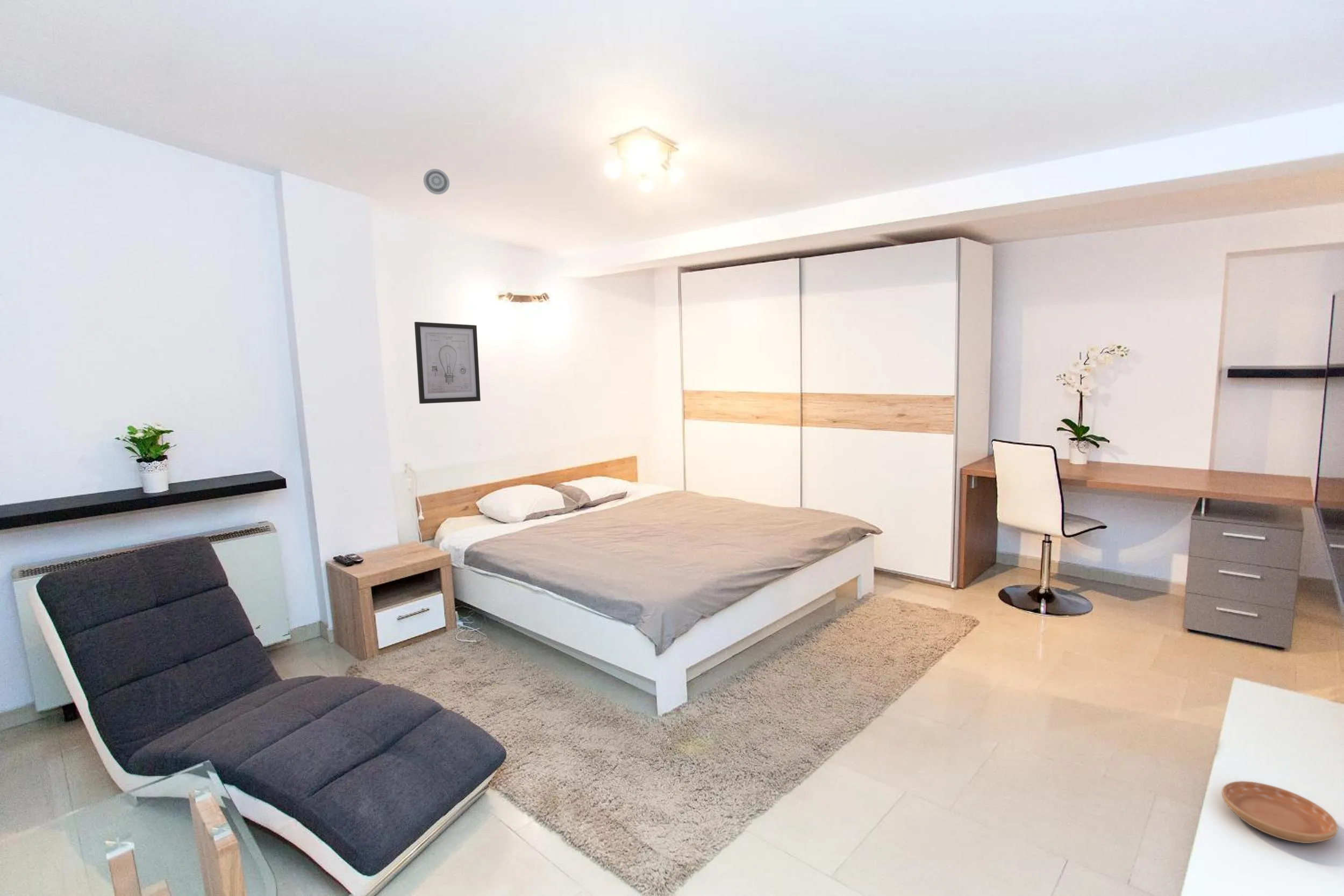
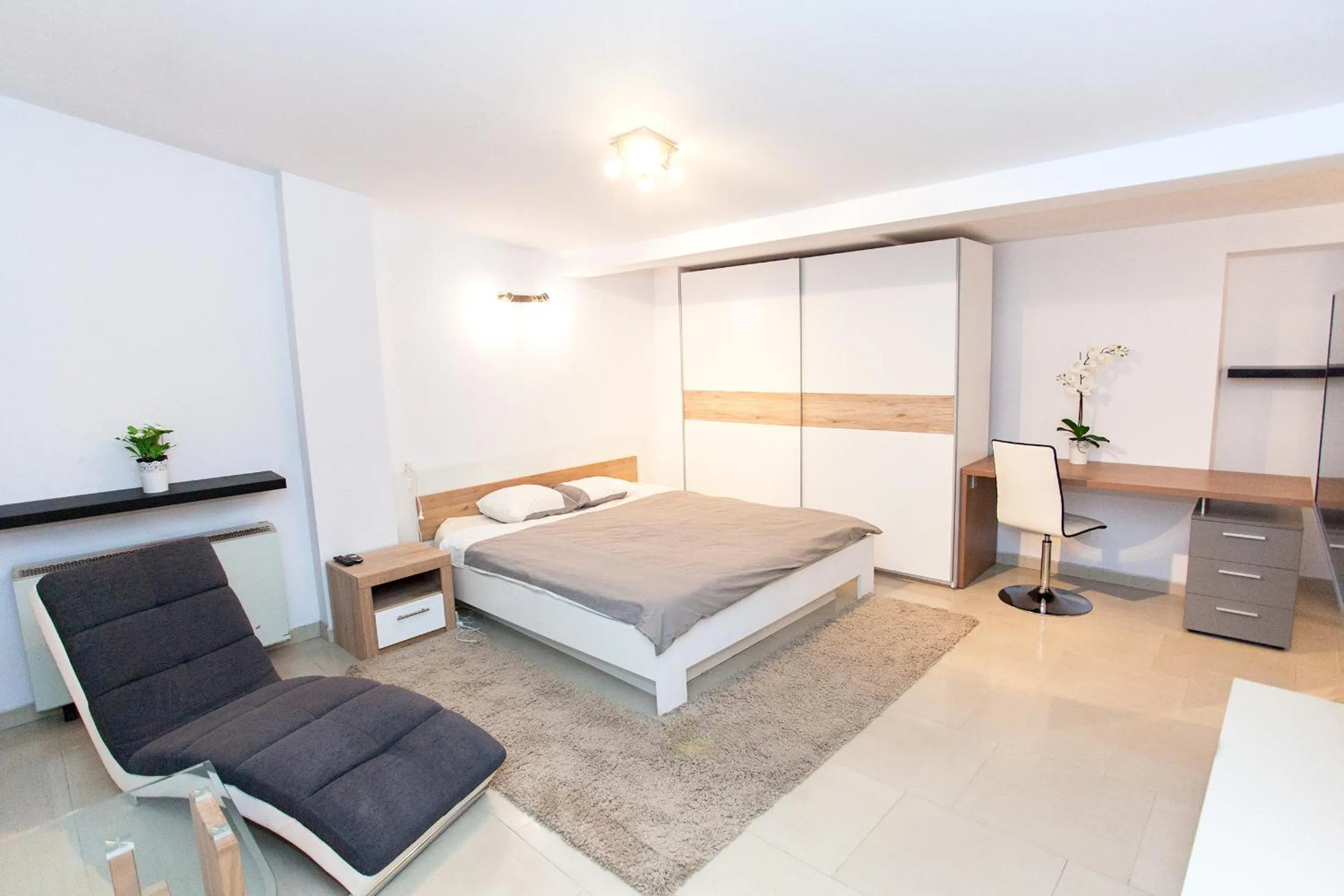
- smoke detector [423,168,450,195]
- saucer [1221,780,1339,844]
- wall art [414,321,481,404]
